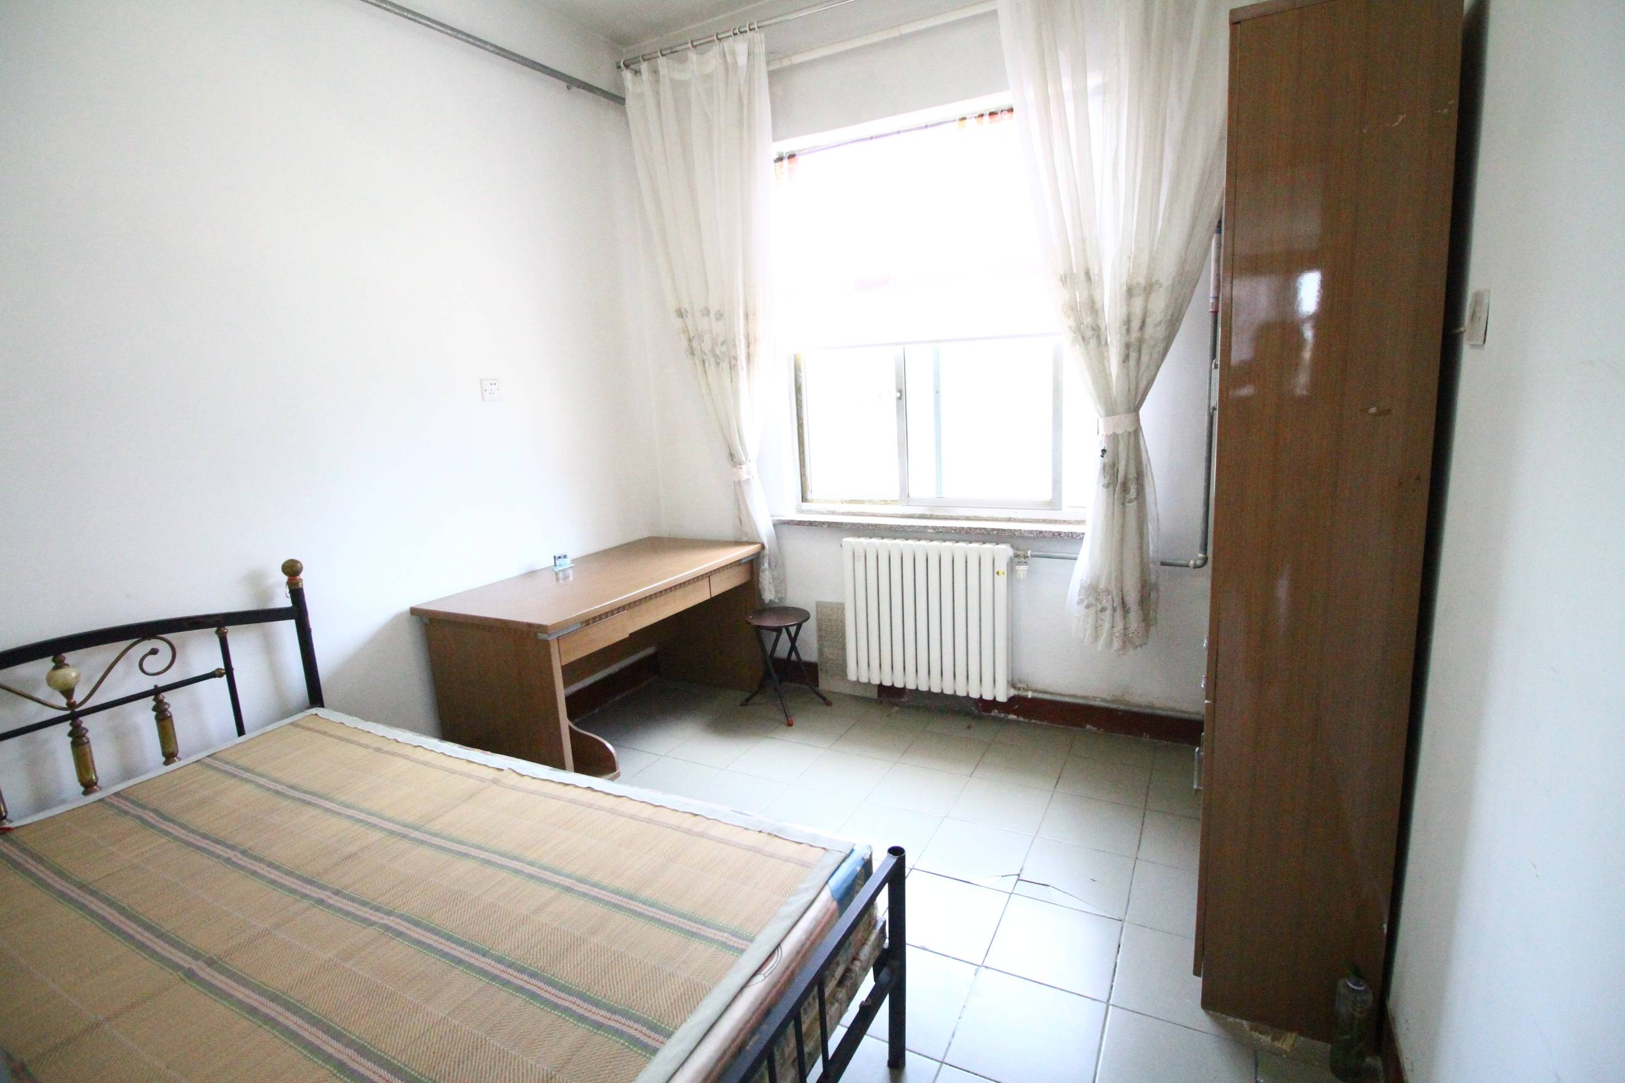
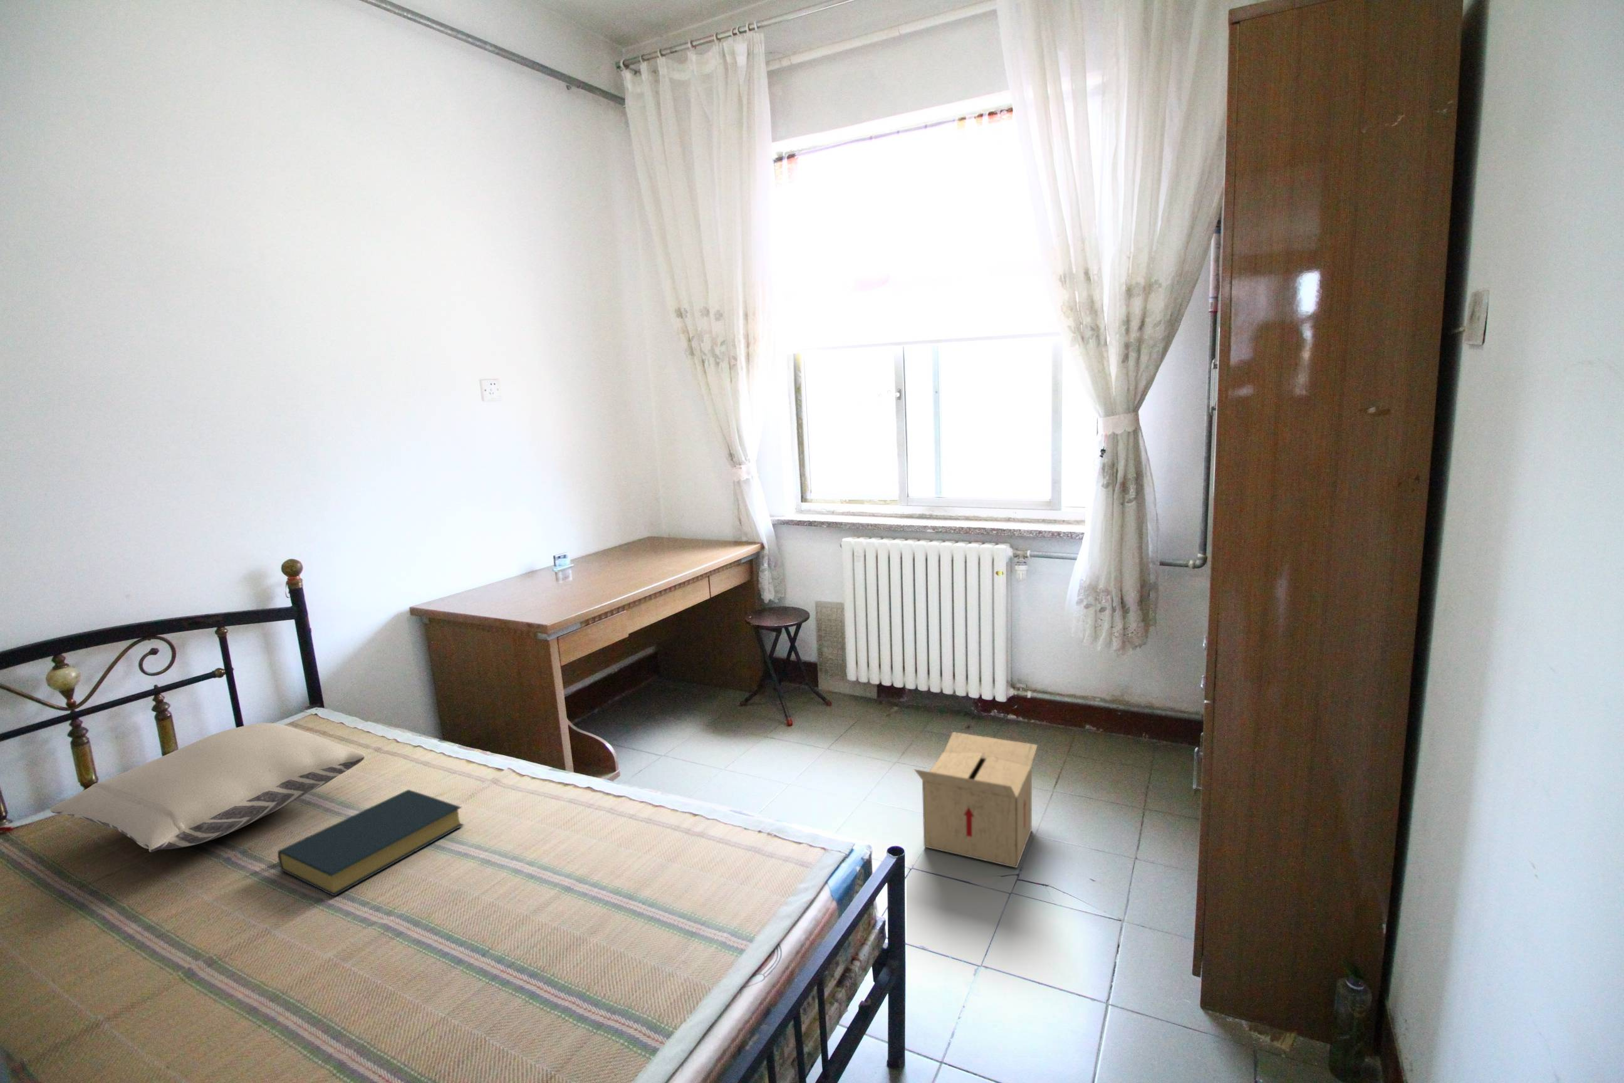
+ pillow [50,723,366,852]
+ cardboard box [912,731,1038,869]
+ hardback book [277,789,464,897]
